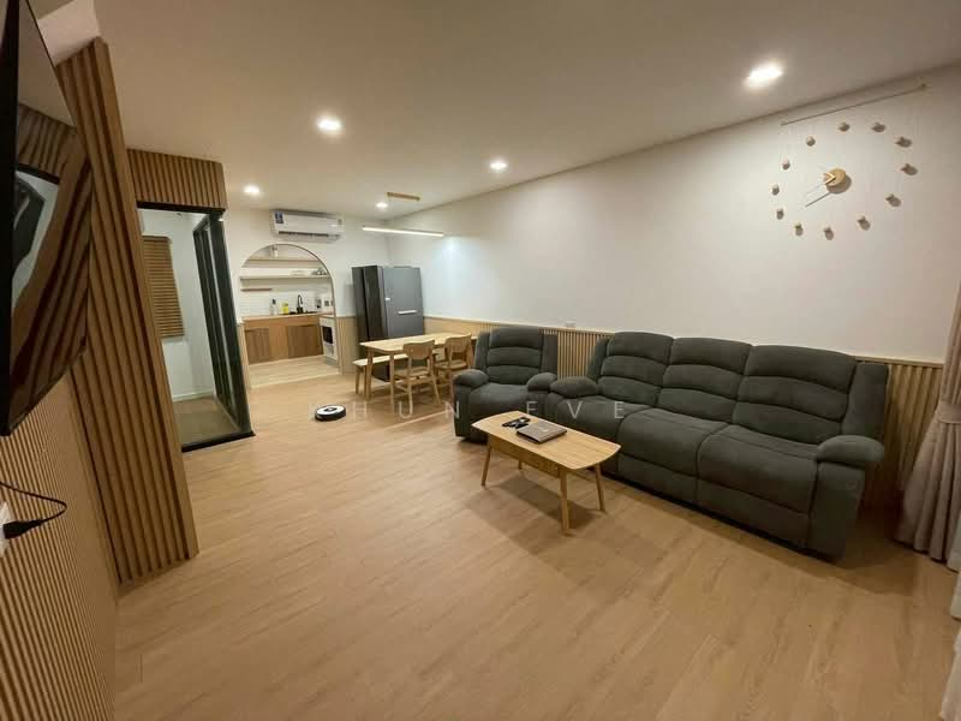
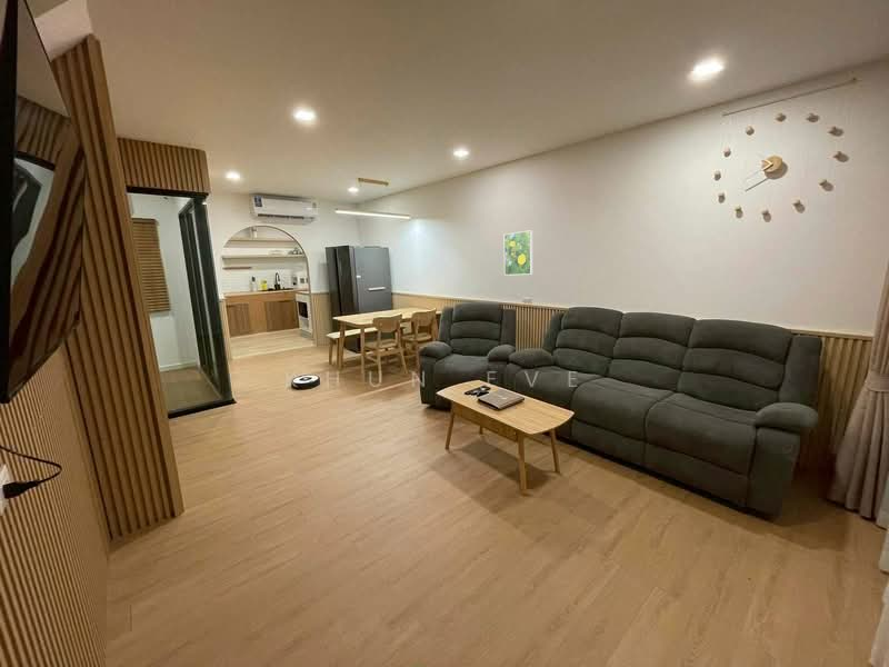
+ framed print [503,229,533,277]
